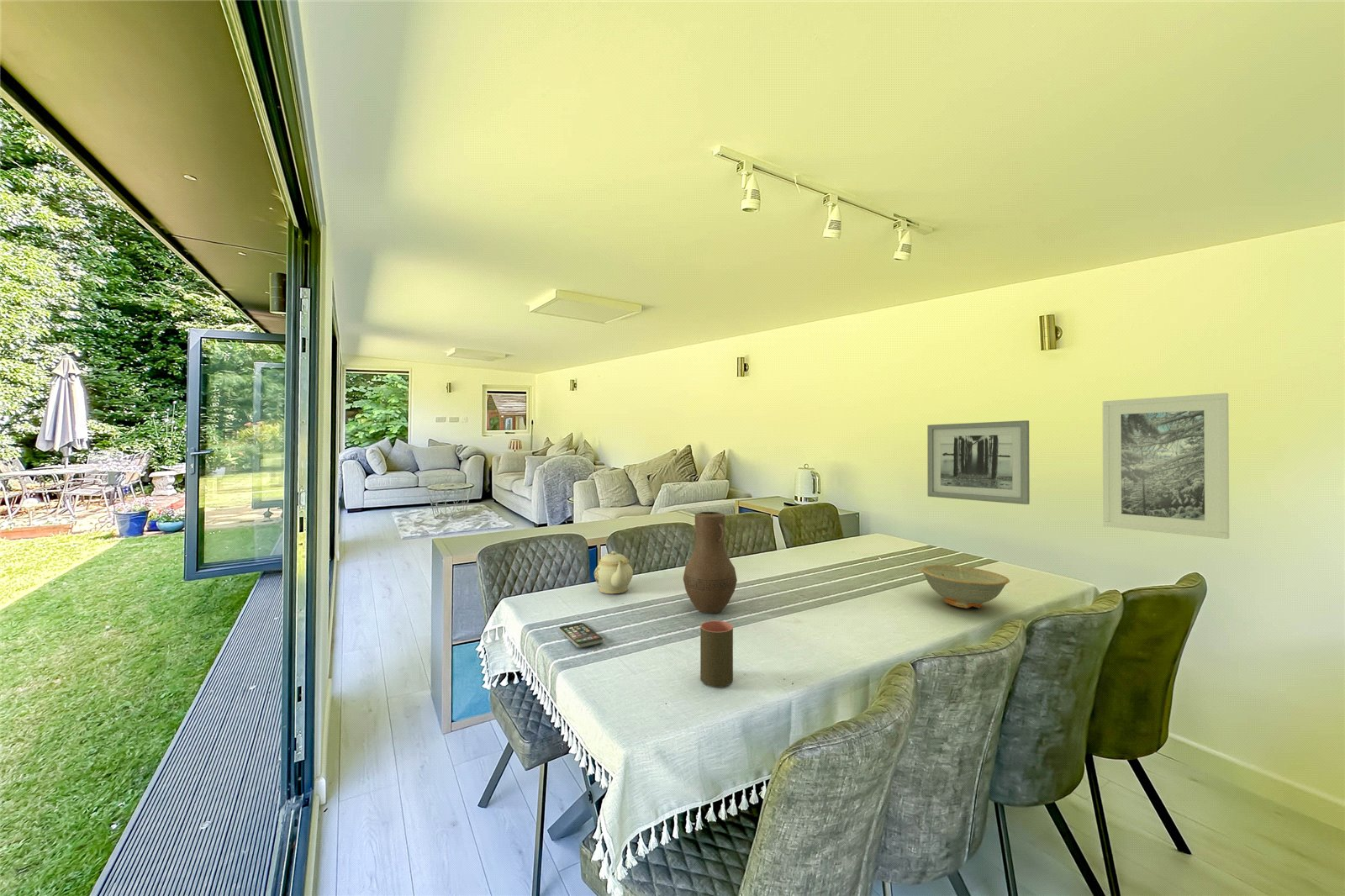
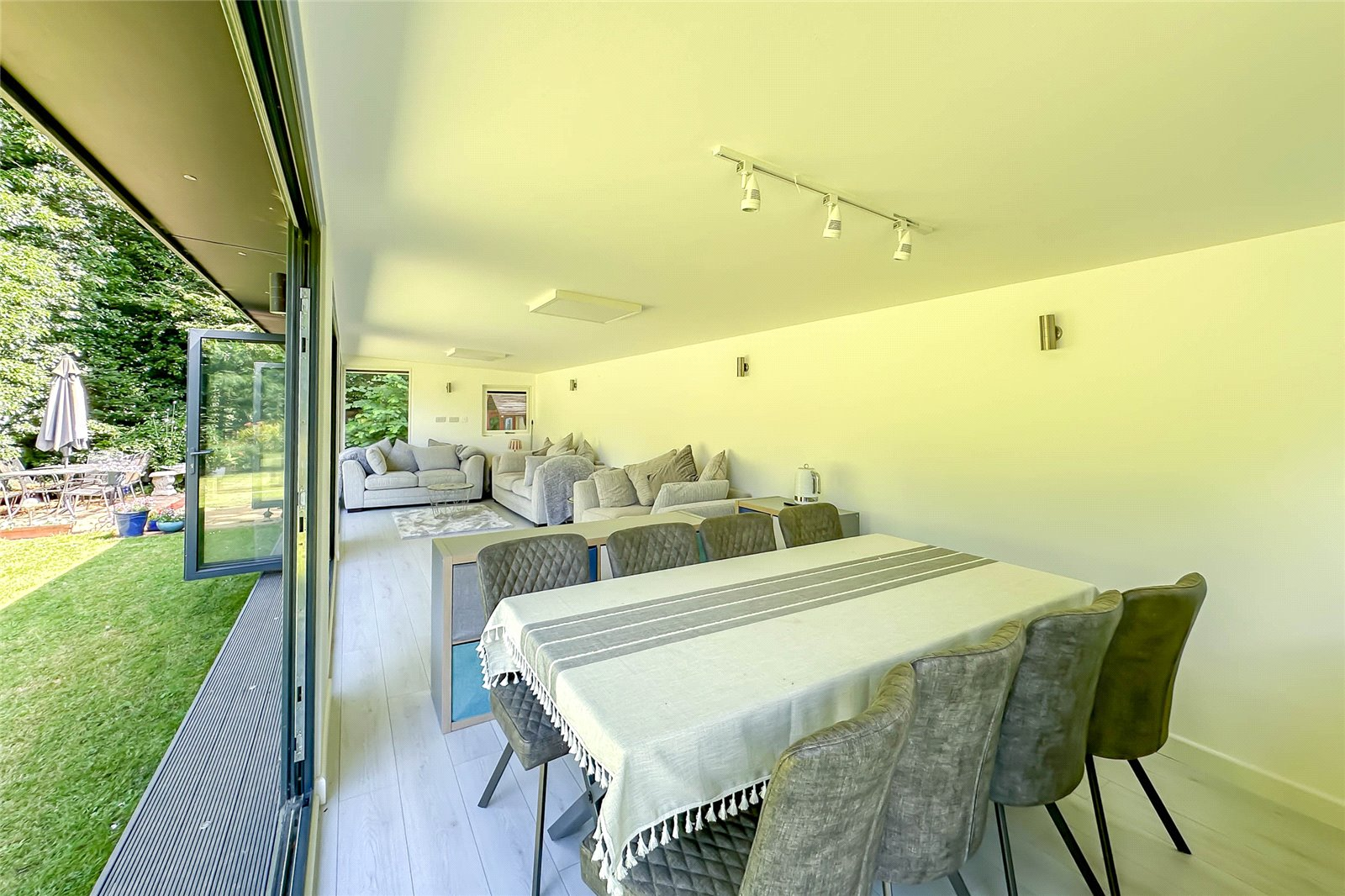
- cup [699,619,734,688]
- wall art [926,419,1031,505]
- teapot [593,551,634,594]
- smartphone [558,622,604,648]
- dish [920,564,1010,609]
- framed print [1102,393,1230,540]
- vase [683,511,738,614]
